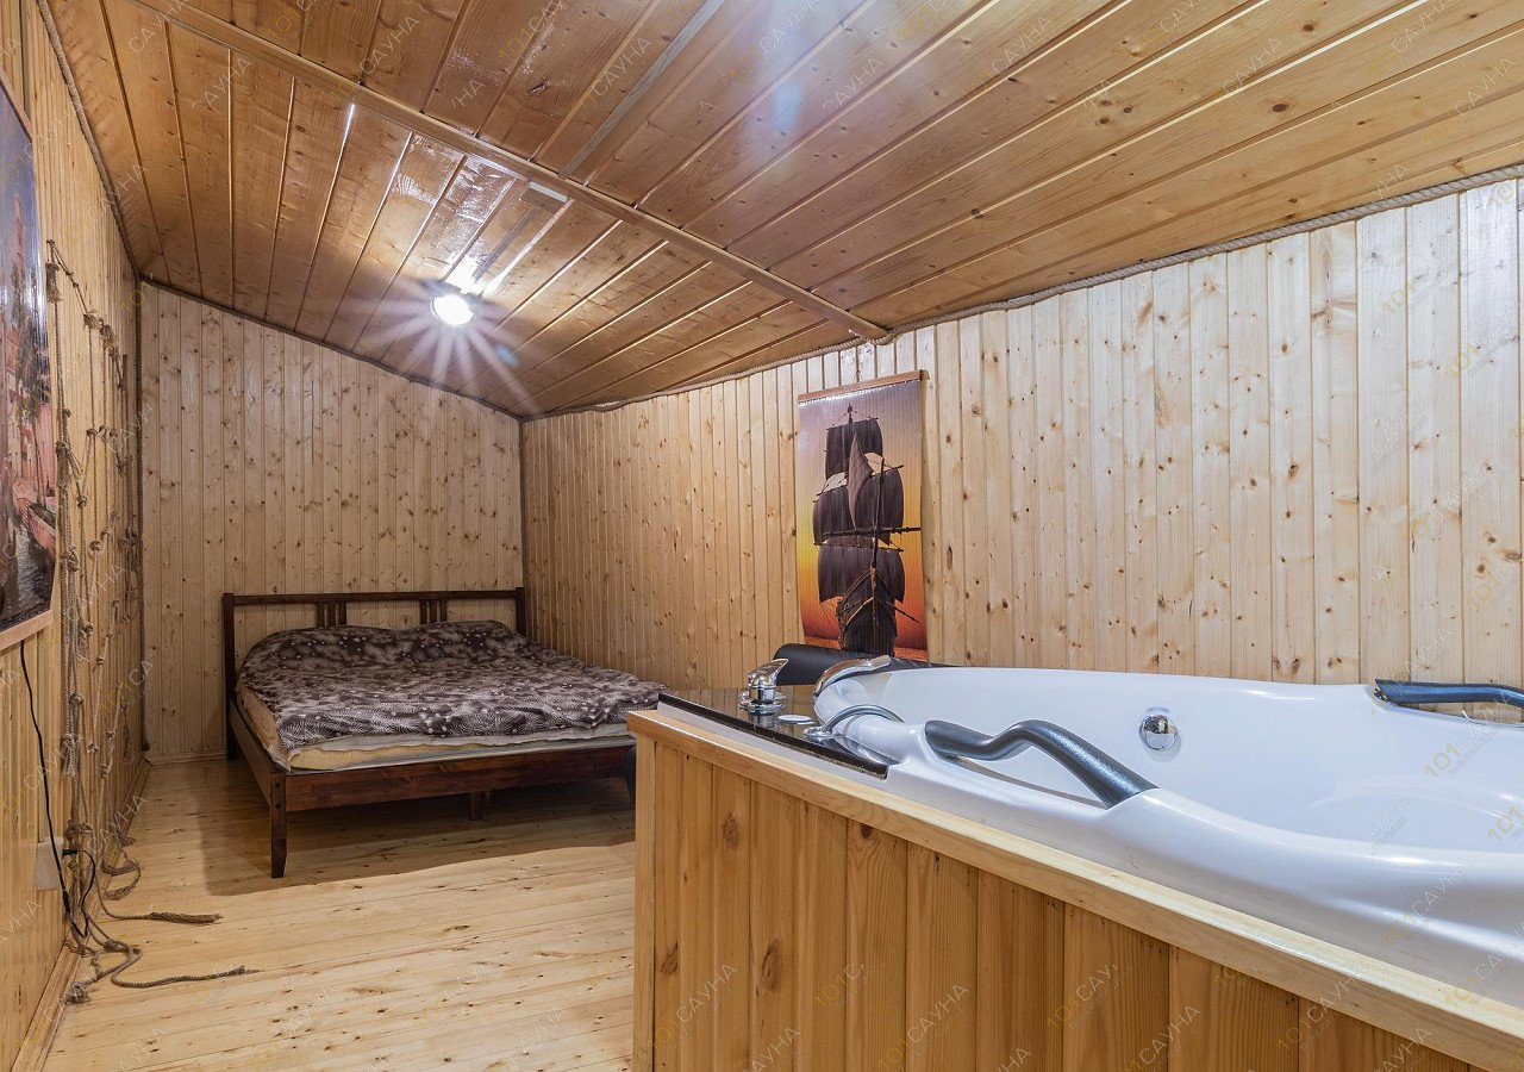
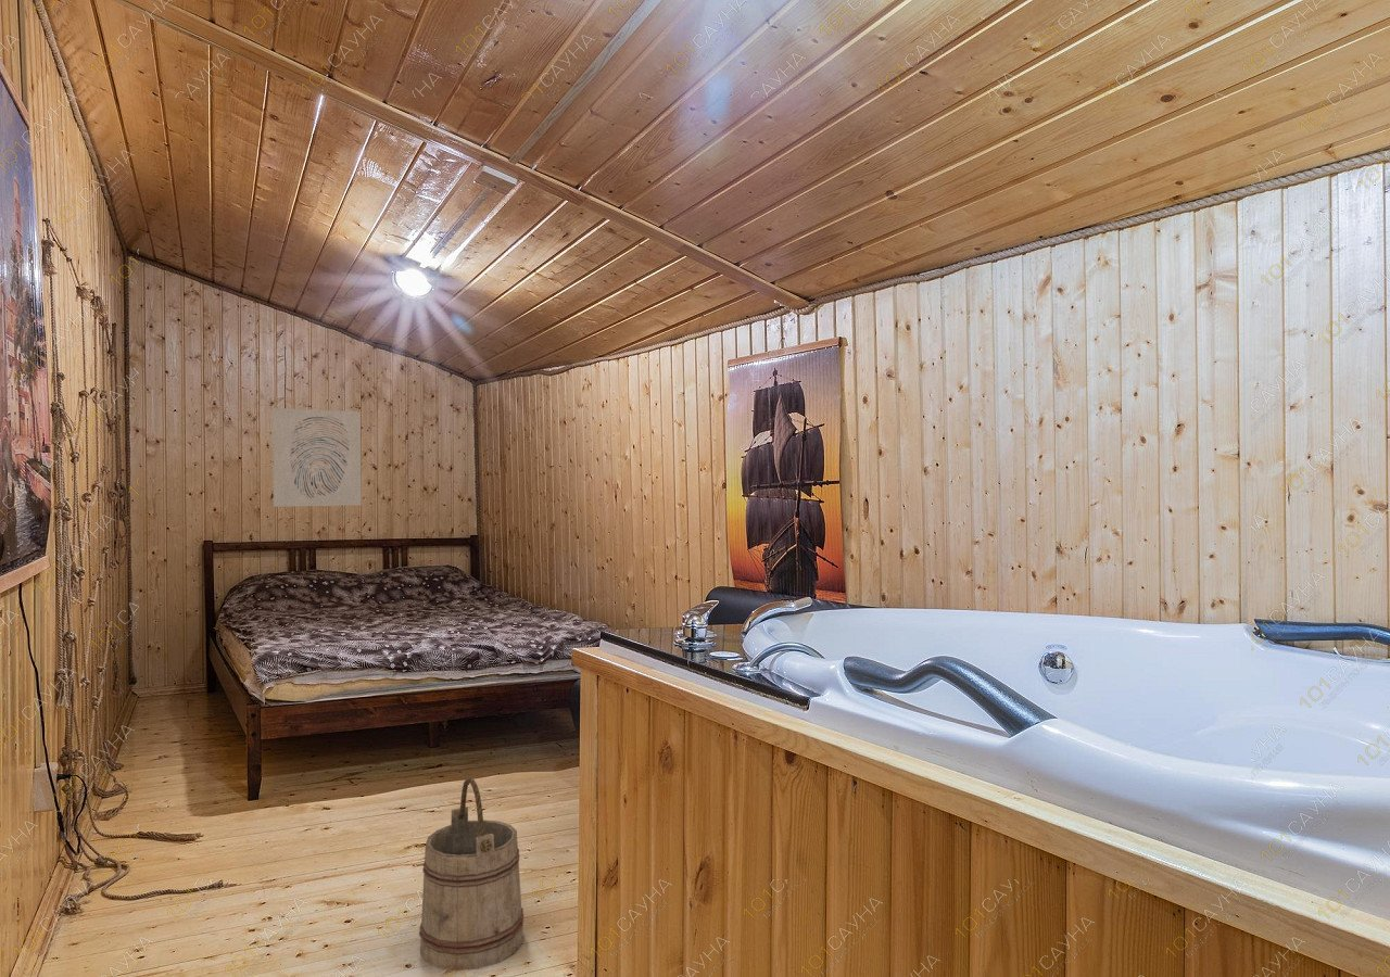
+ bucket [418,776,525,972]
+ wall art [271,407,363,508]
